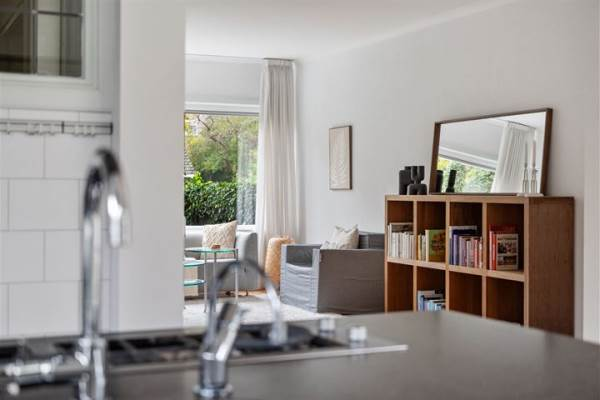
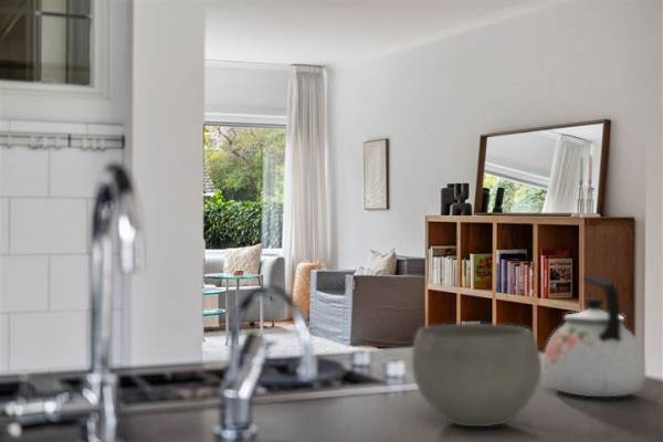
+ bowl [411,323,543,428]
+ kettle [543,275,646,398]
